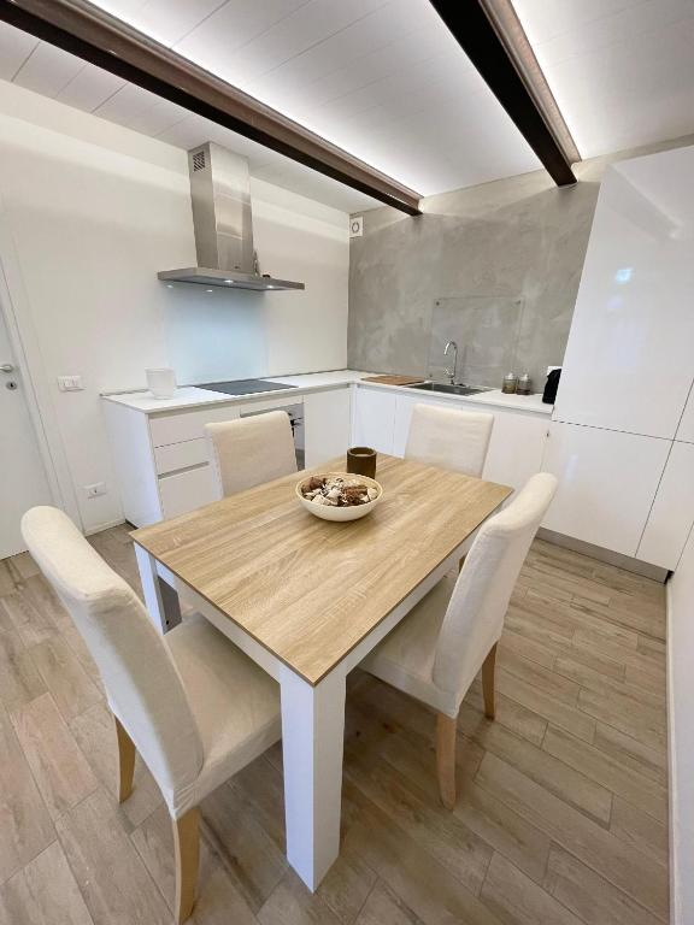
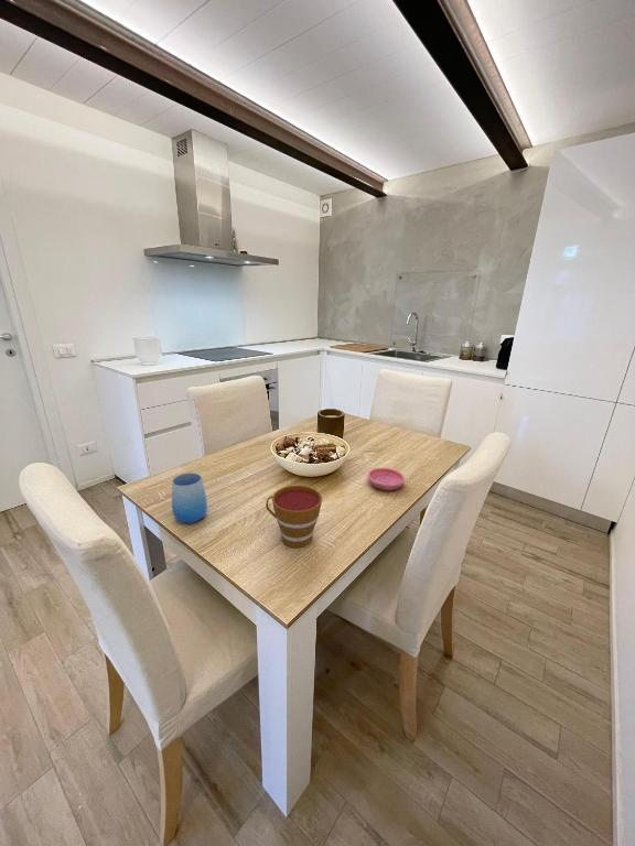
+ cup [171,471,208,524]
+ cup [265,485,323,549]
+ saucer [366,467,406,491]
